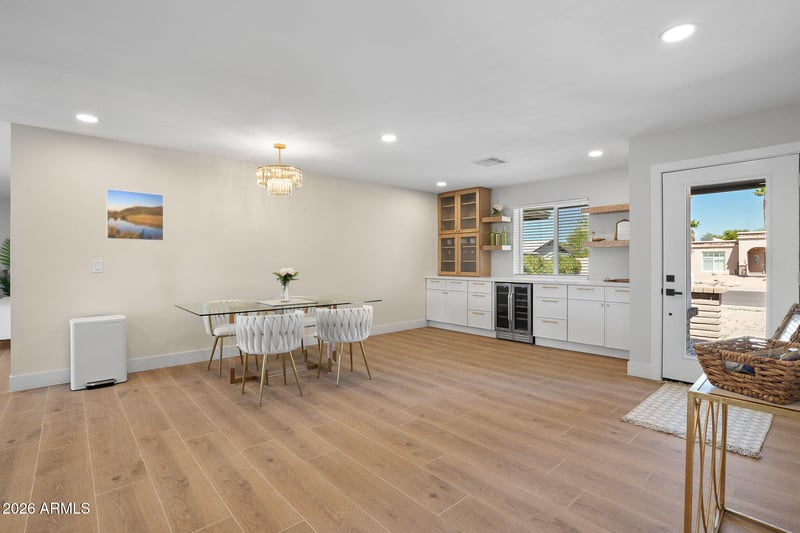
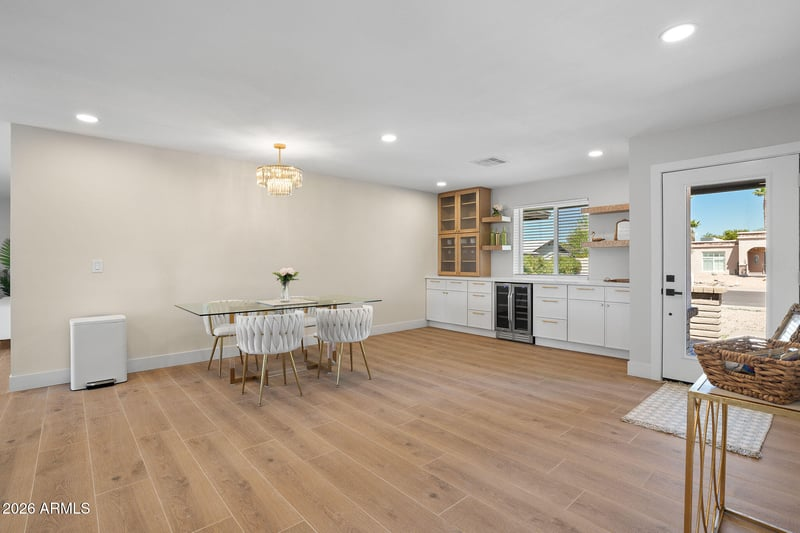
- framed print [105,188,165,242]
